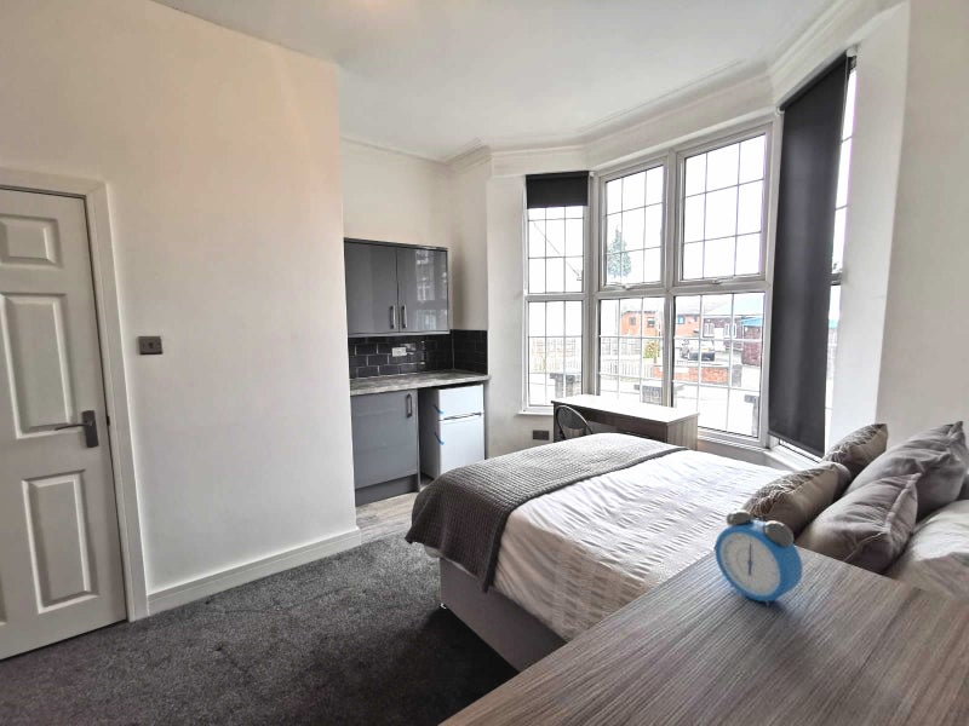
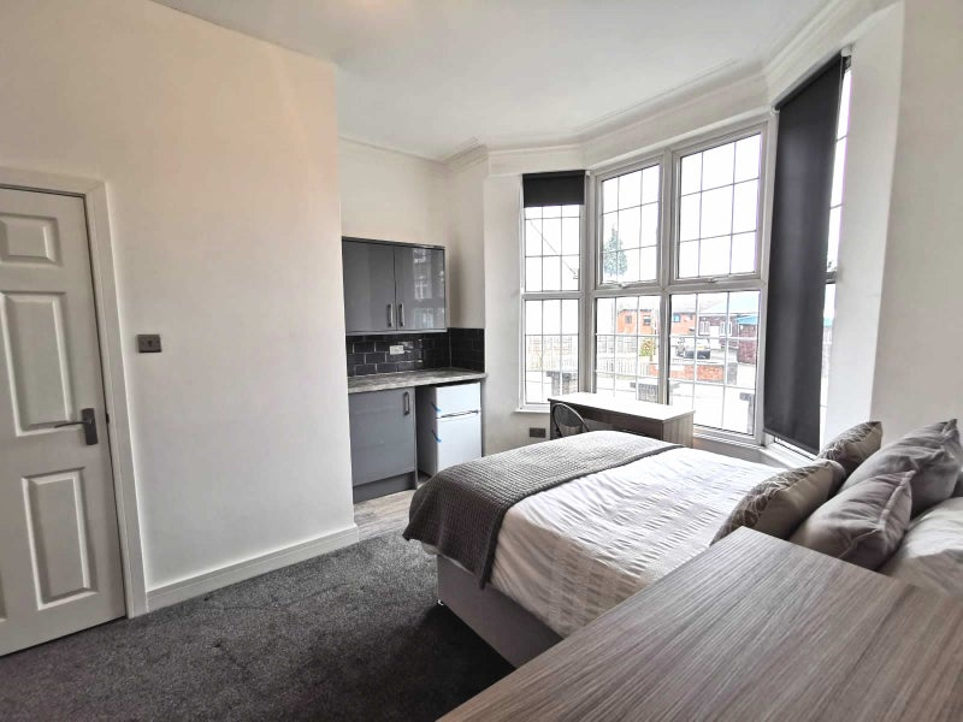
- alarm clock [713,507,803,607]
